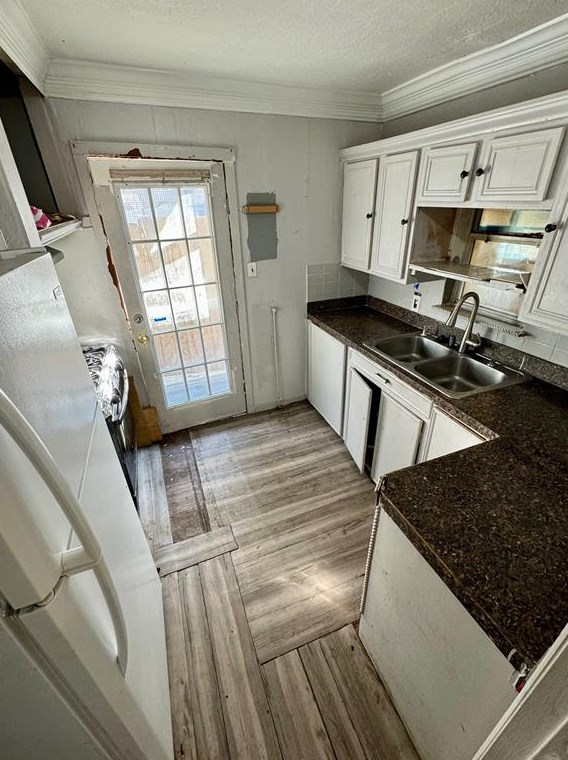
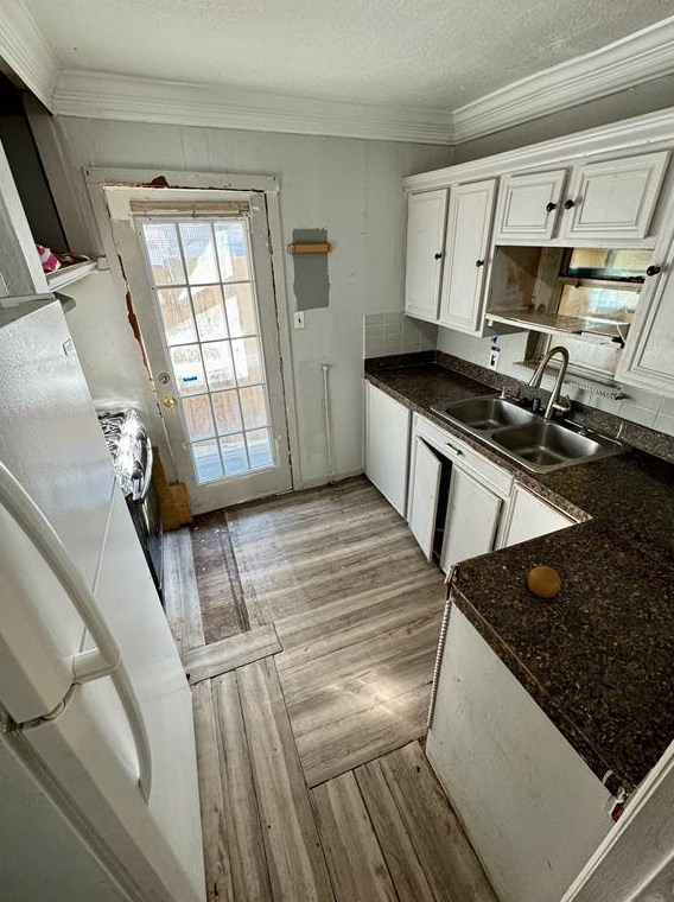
+ fruit [527,565,561,599]
